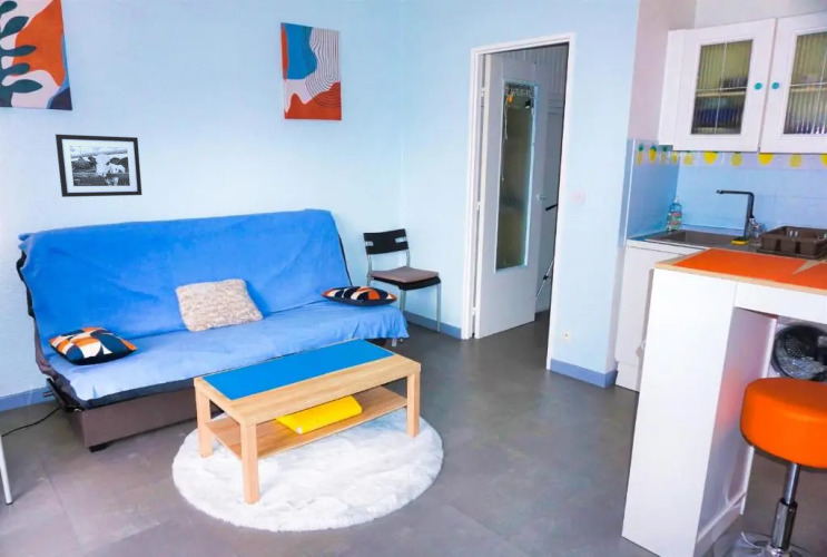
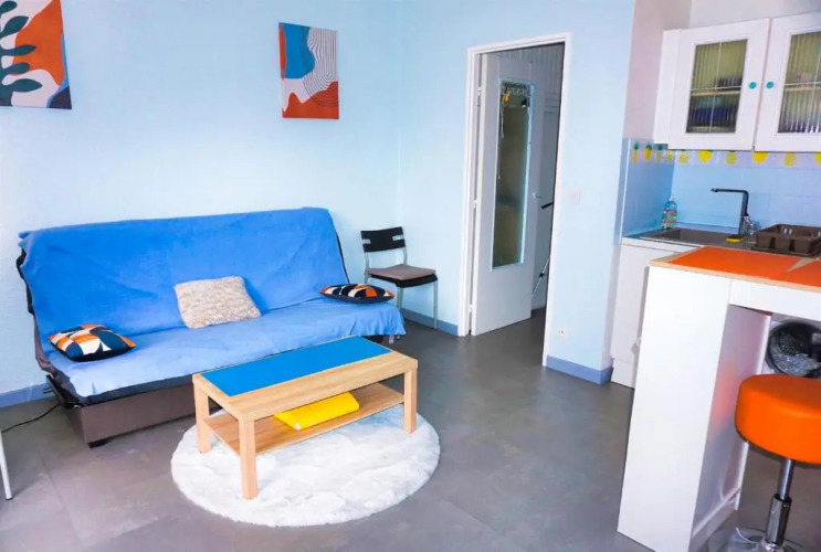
- picture frame [55,134,144,198]
